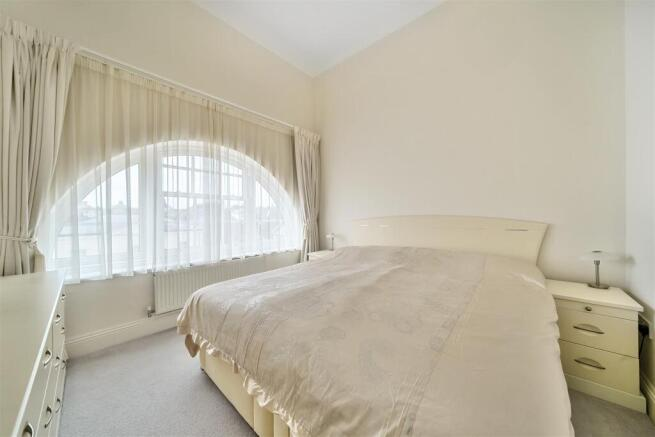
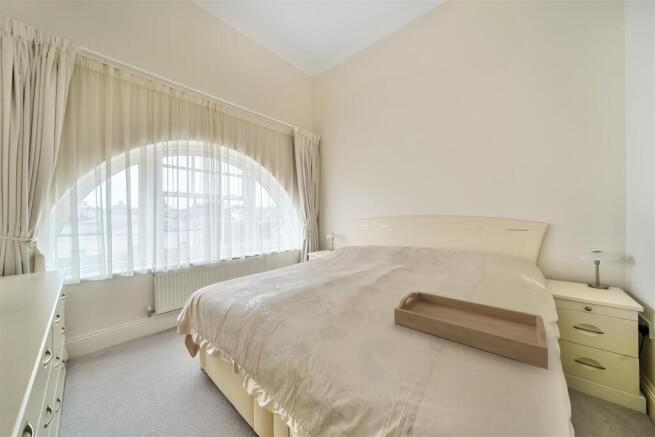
+ serving tray [393,290,549,371]
